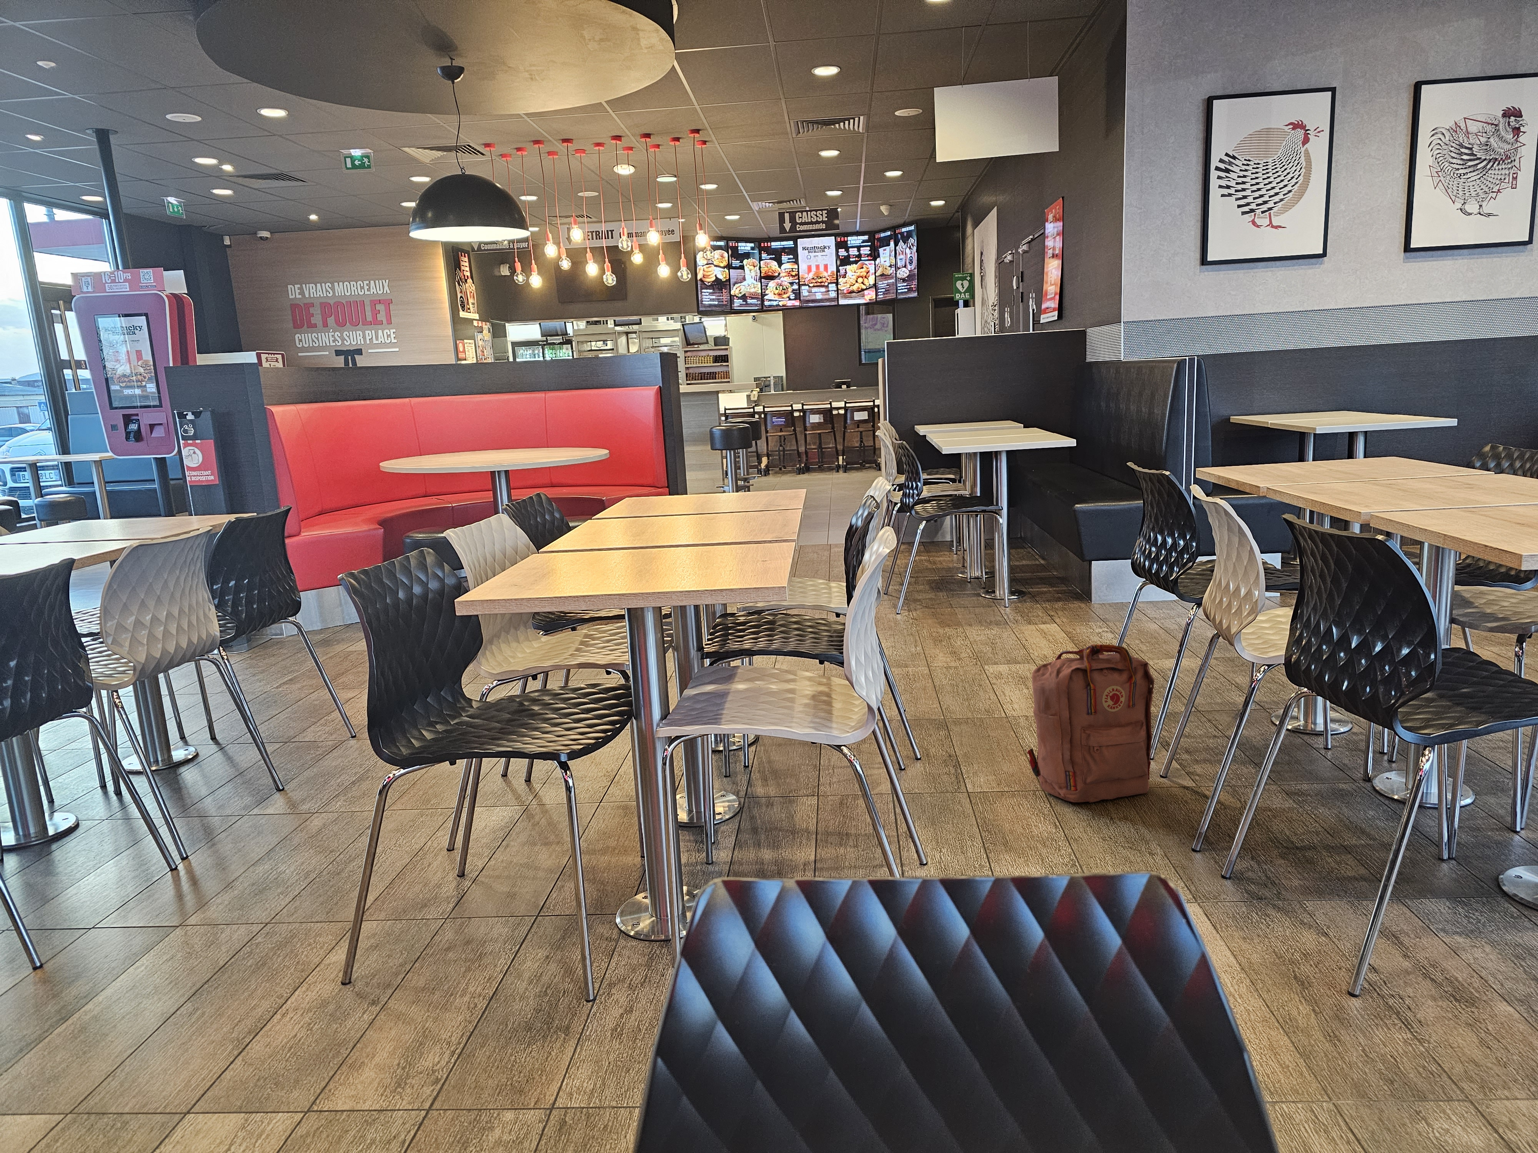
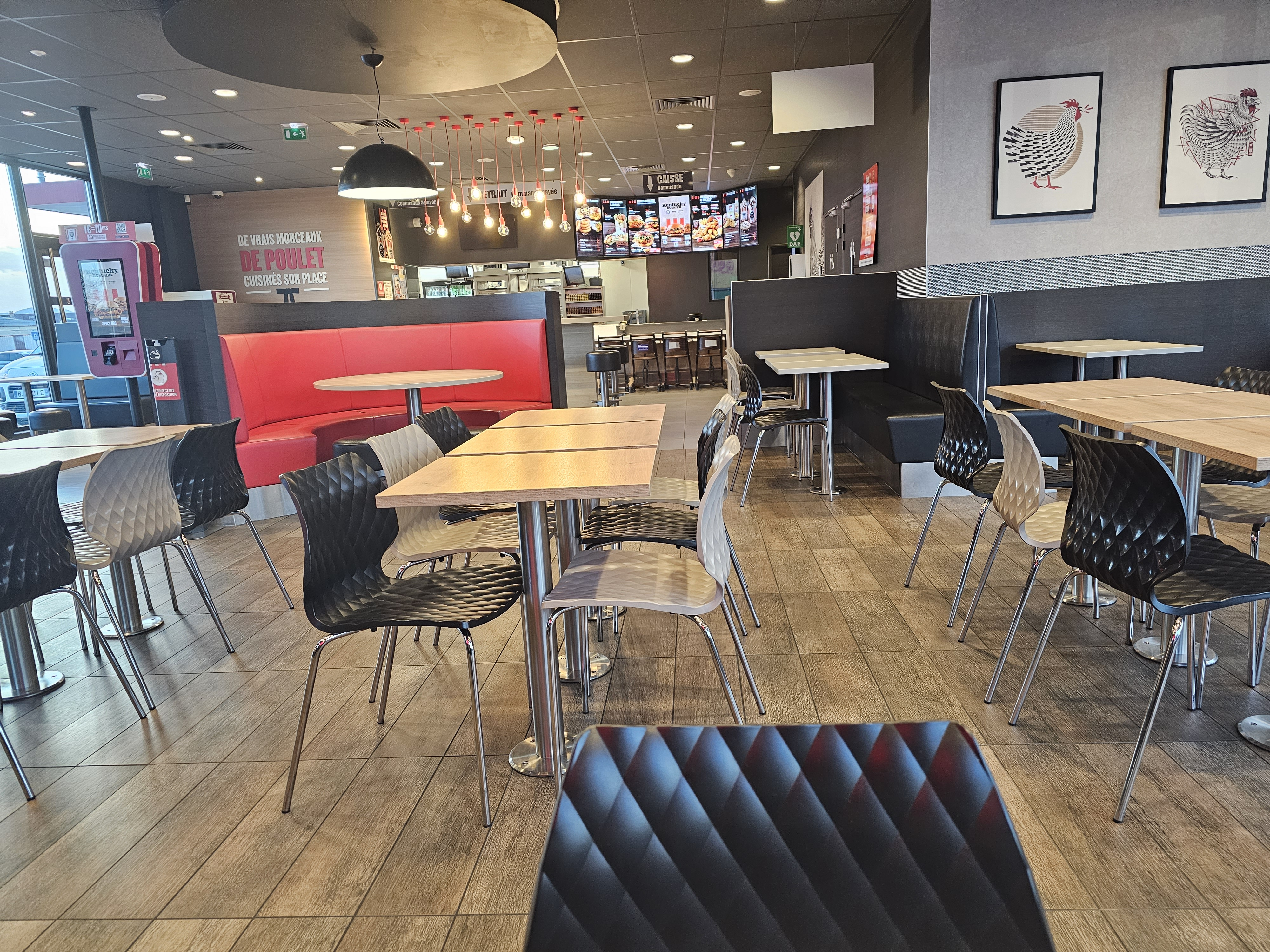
- backpack [1027,644,1155,803]
